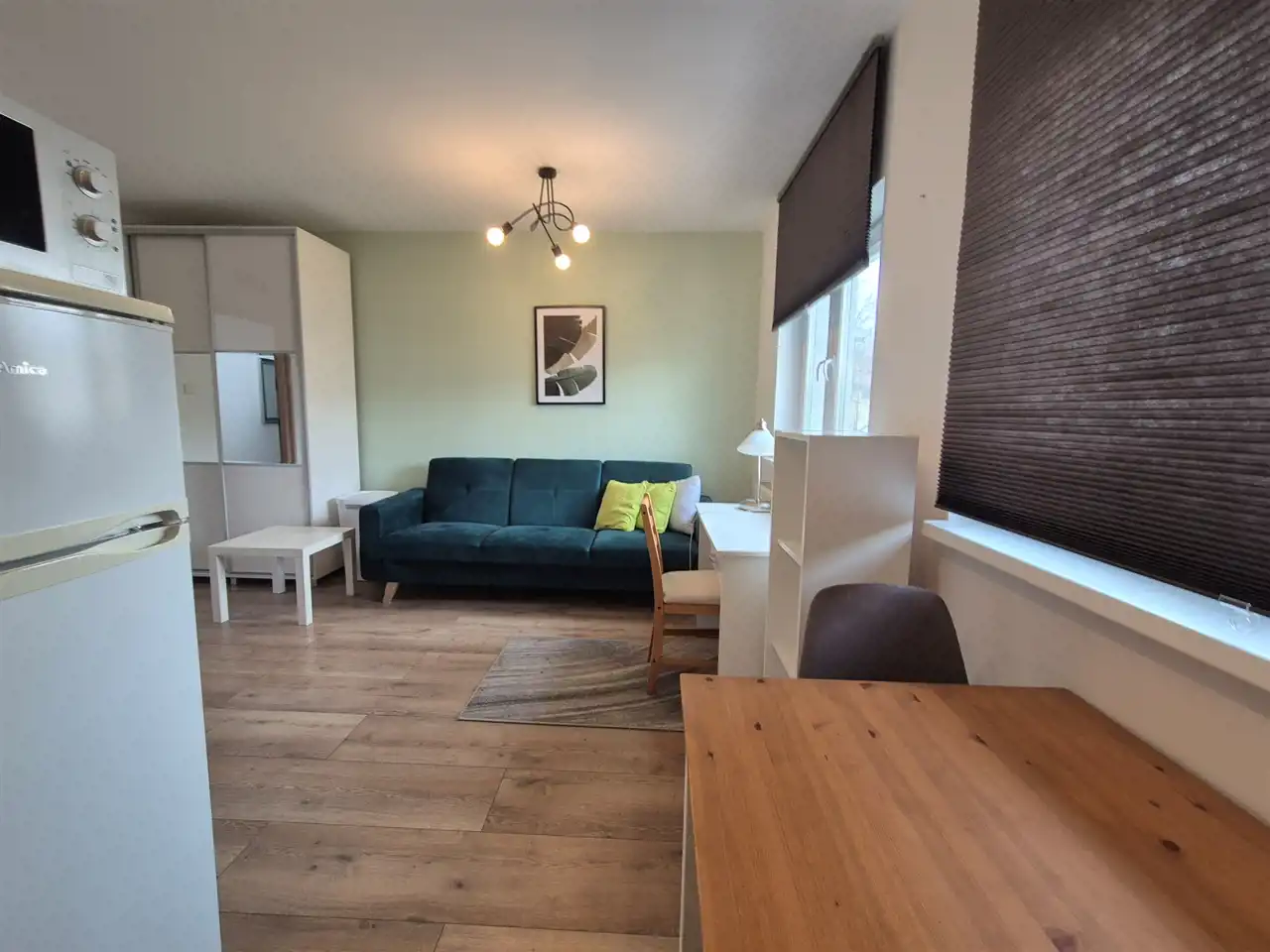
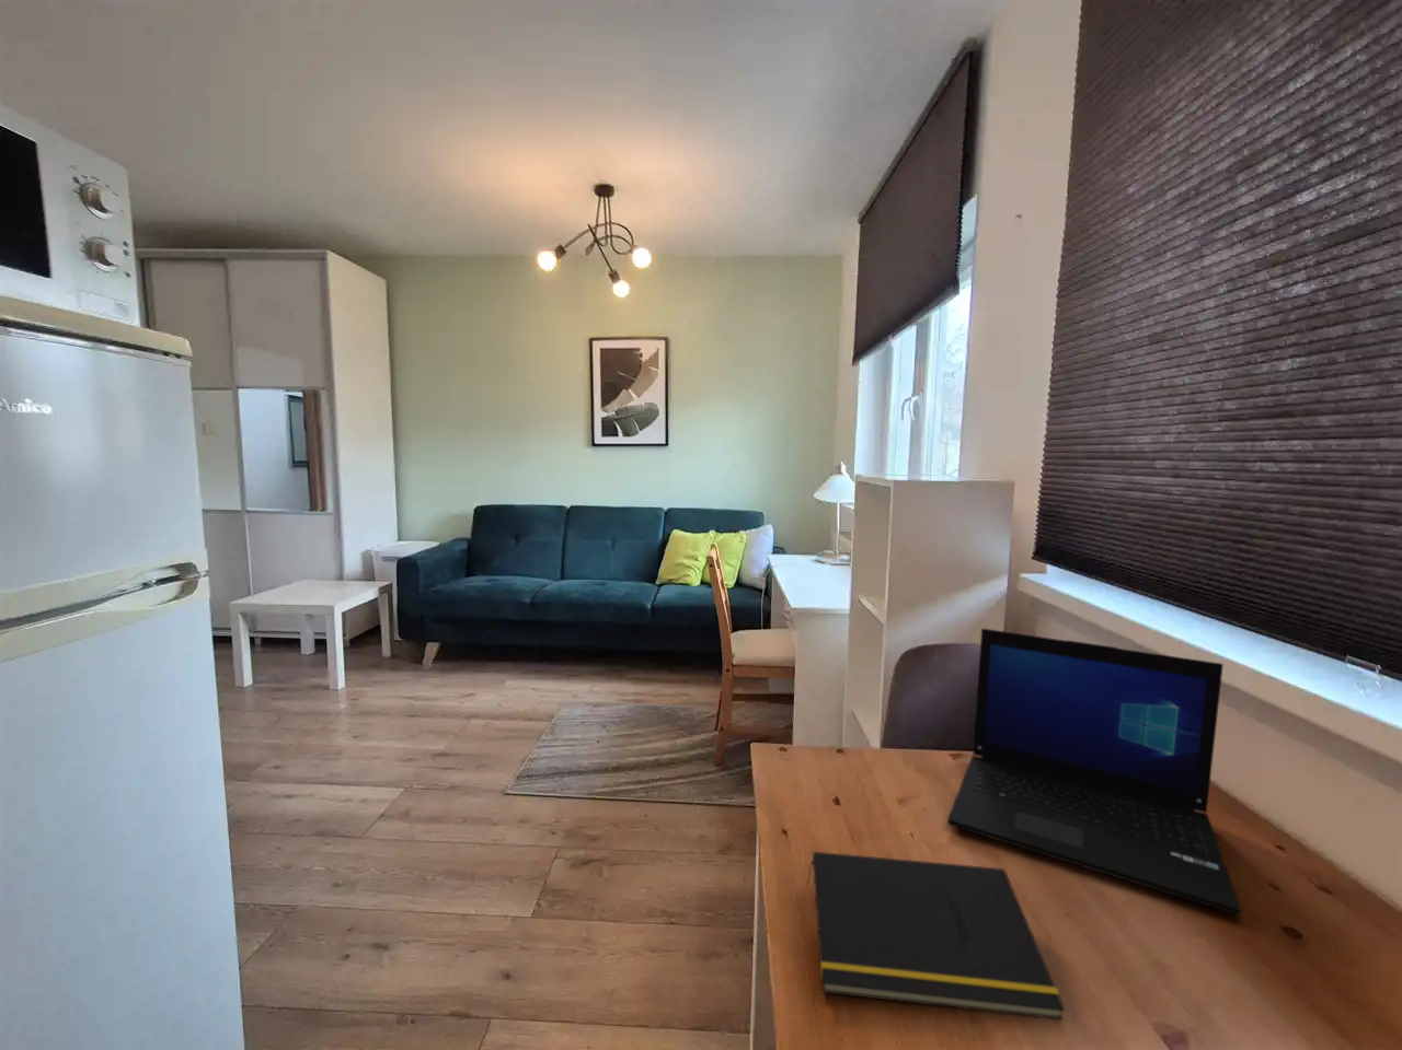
+ notepad [805,851,1066,1021]
+ laptop [946,626,1242,917]
